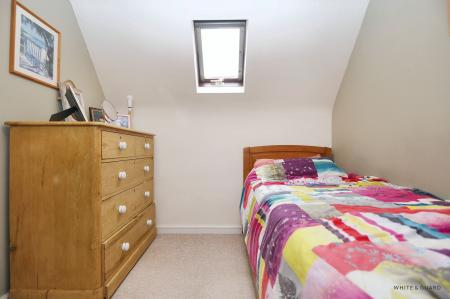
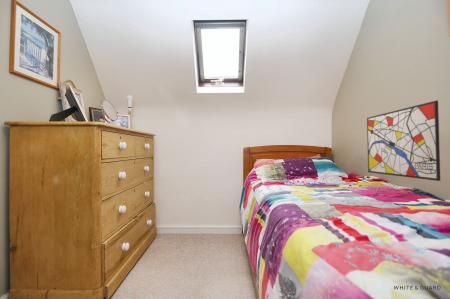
+ wall art [366,100,441,182]
